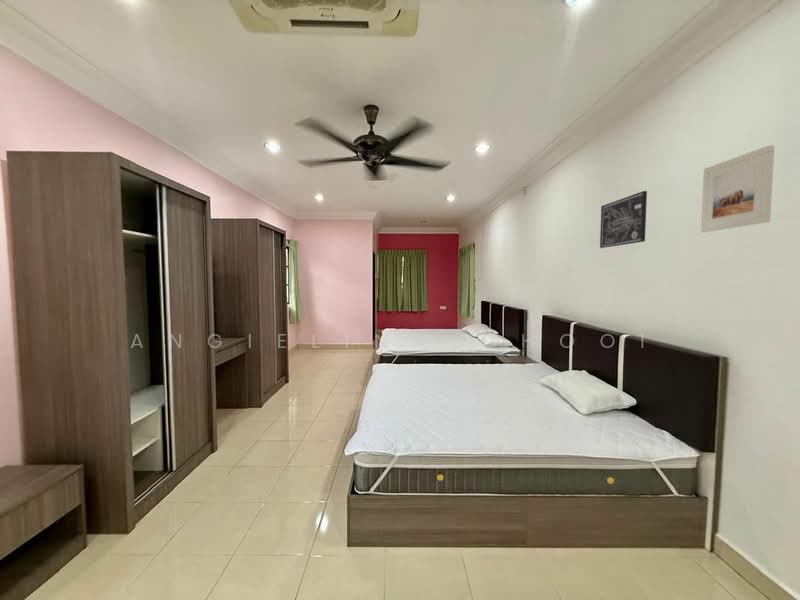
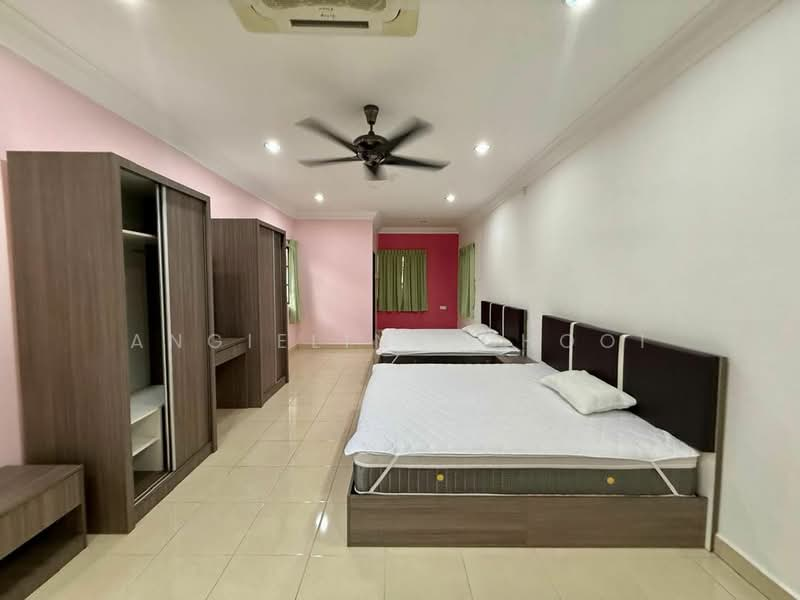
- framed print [700,144,776,233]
- wall art [599,190,648,249]
